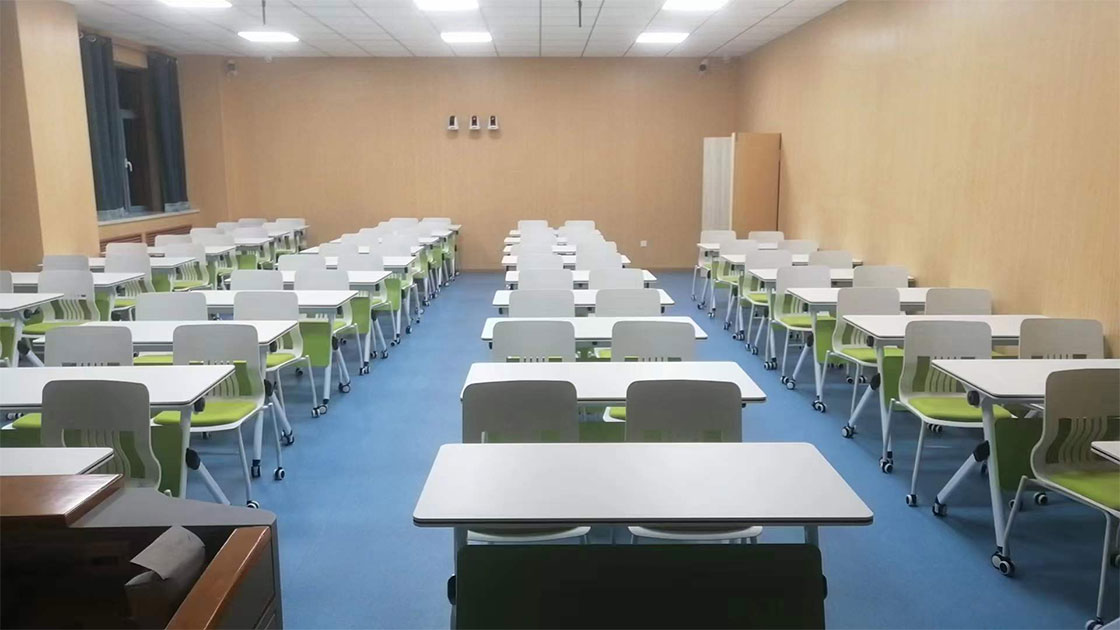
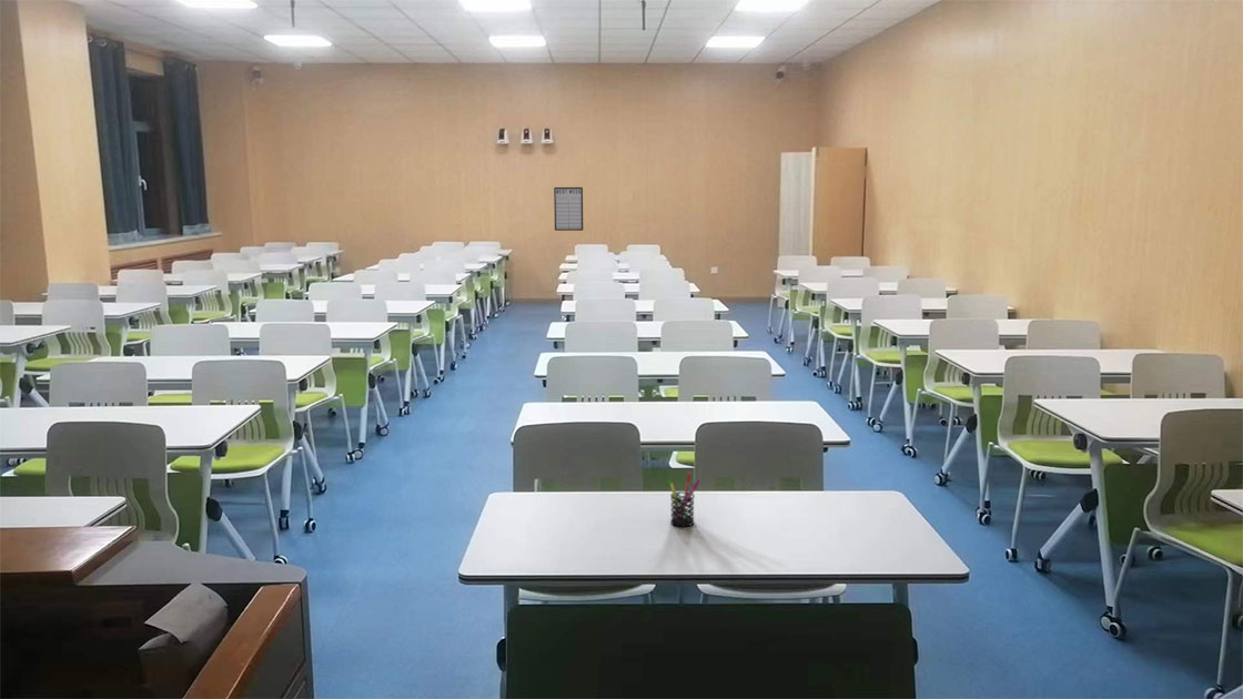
+ pen holder [667,472,701,527]
+ writing board [553,186,584,232]
